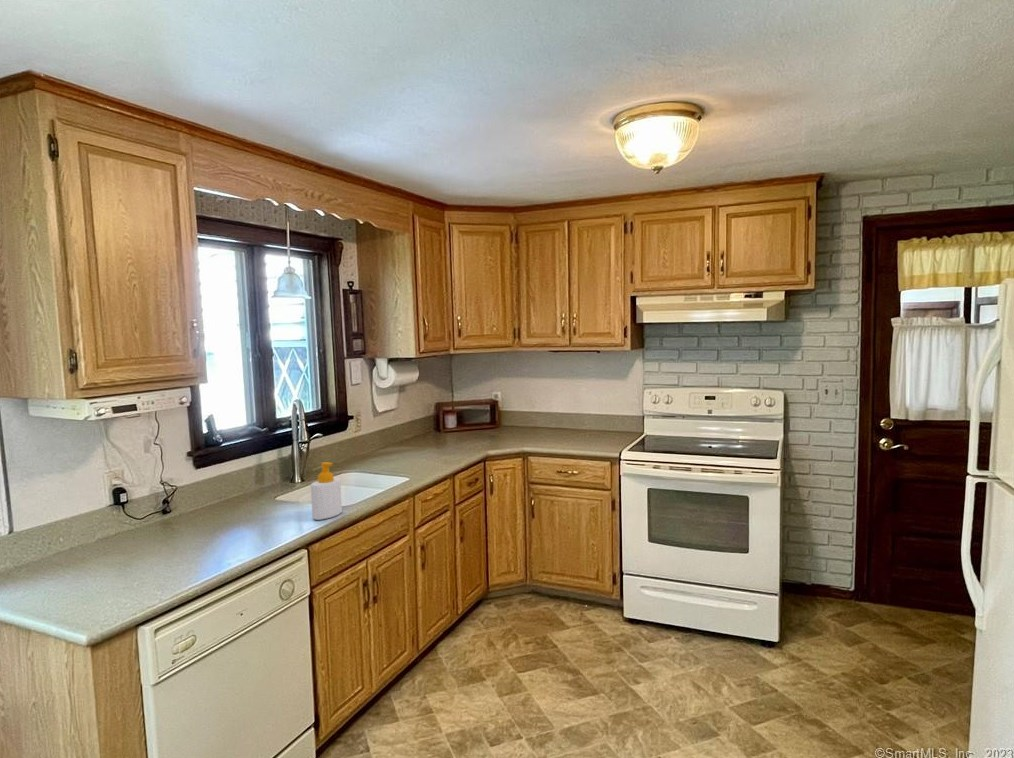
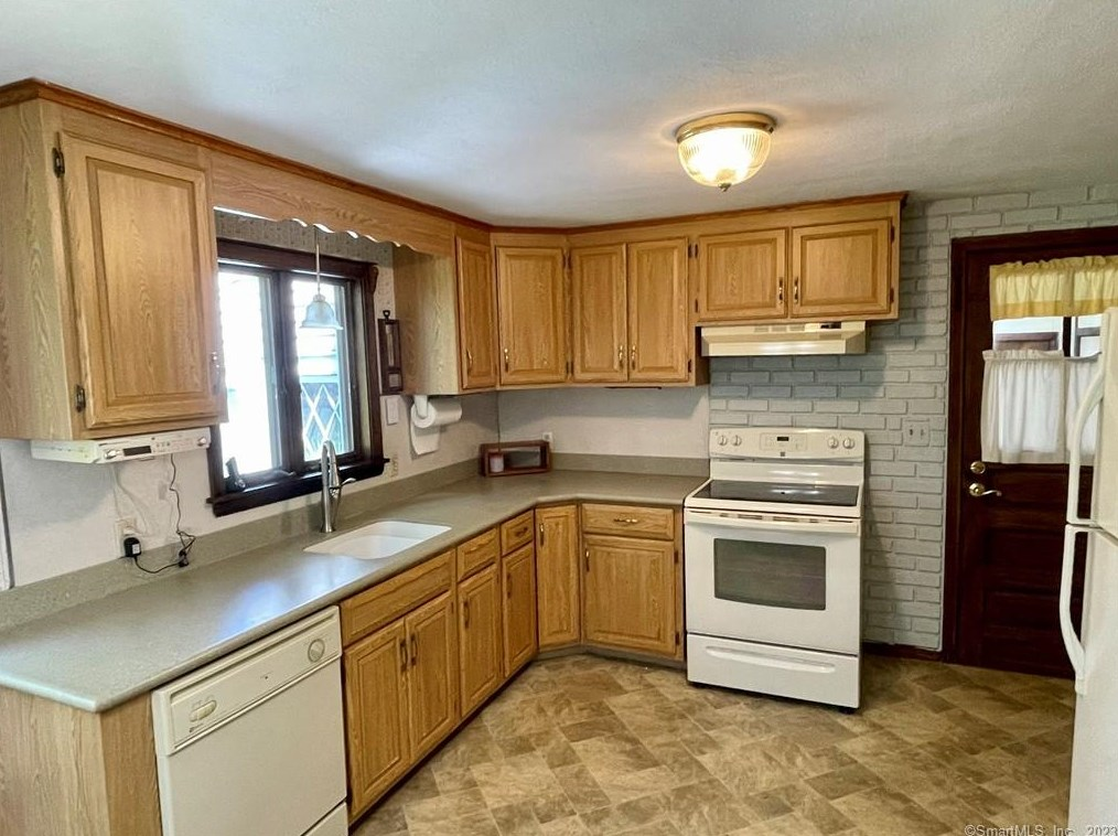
- soap bottle [310,461,343,521]
